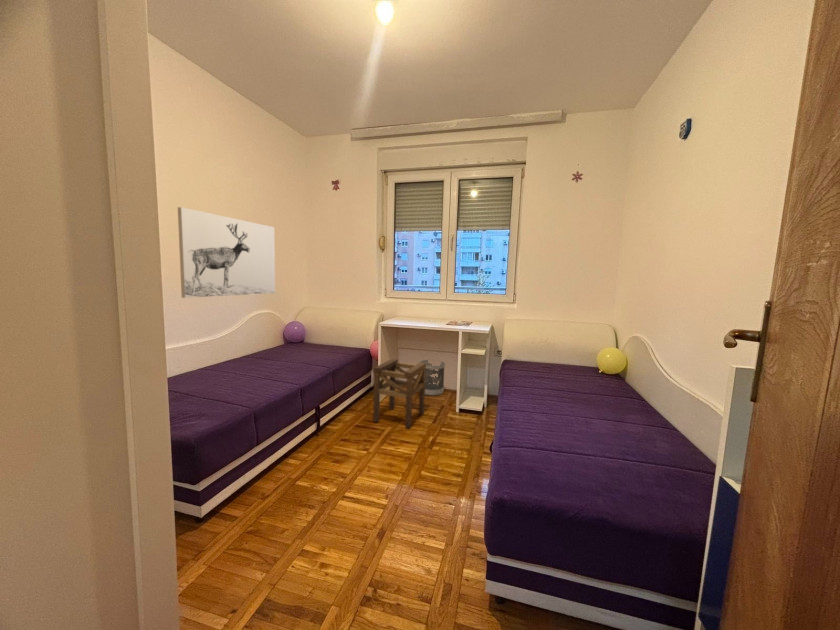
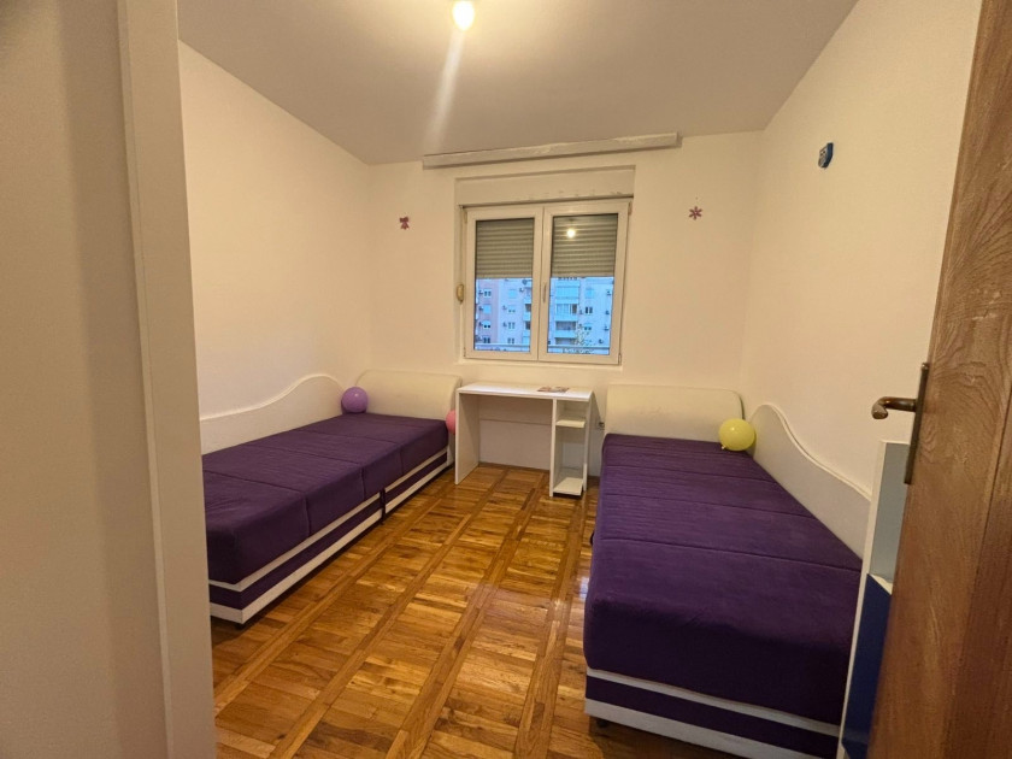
- wall art [177,206,276,299]
- wastebasket [418,359,446,397]
- stool [372,358,427,430]
